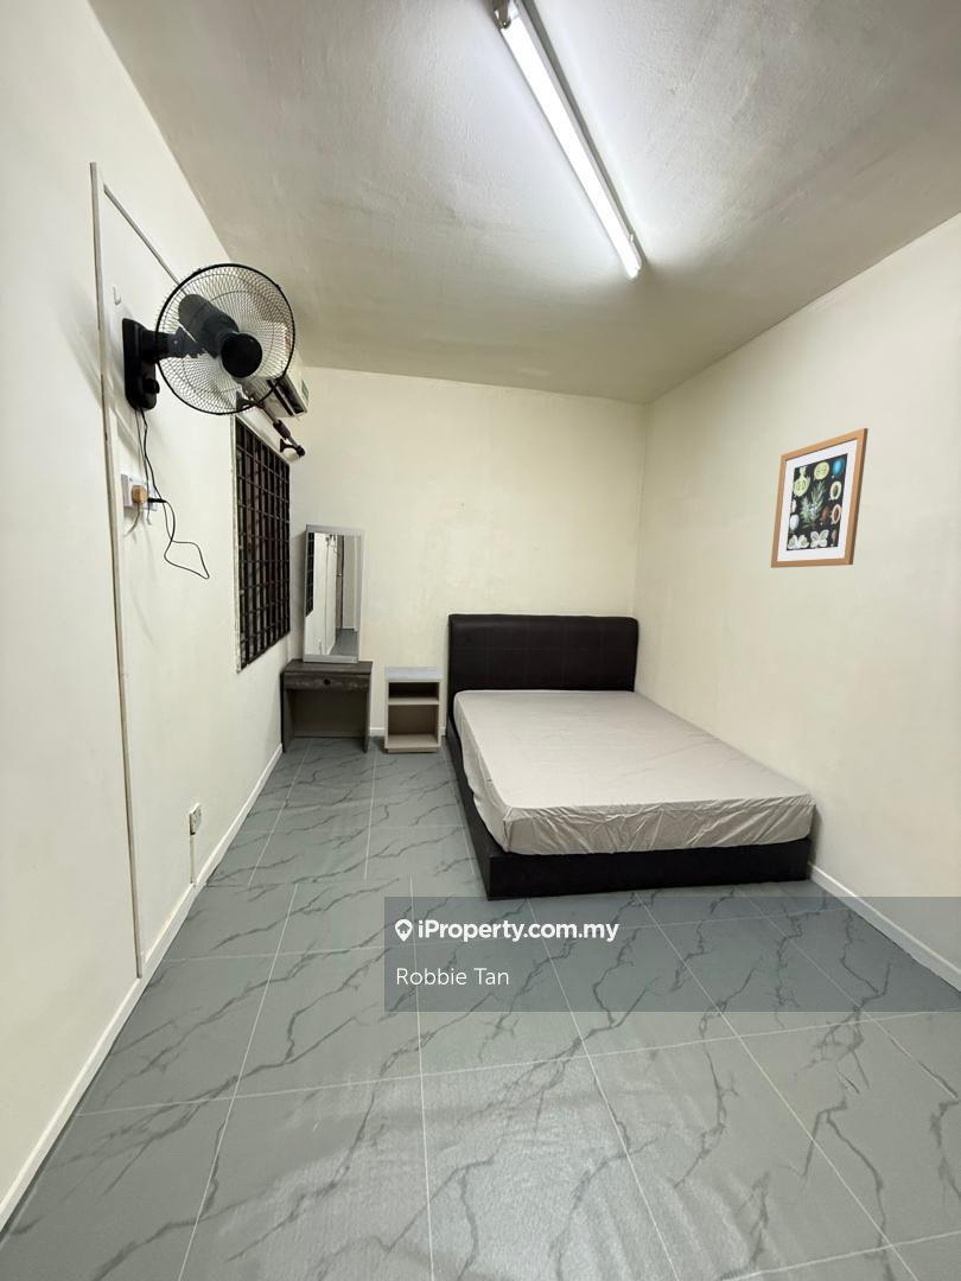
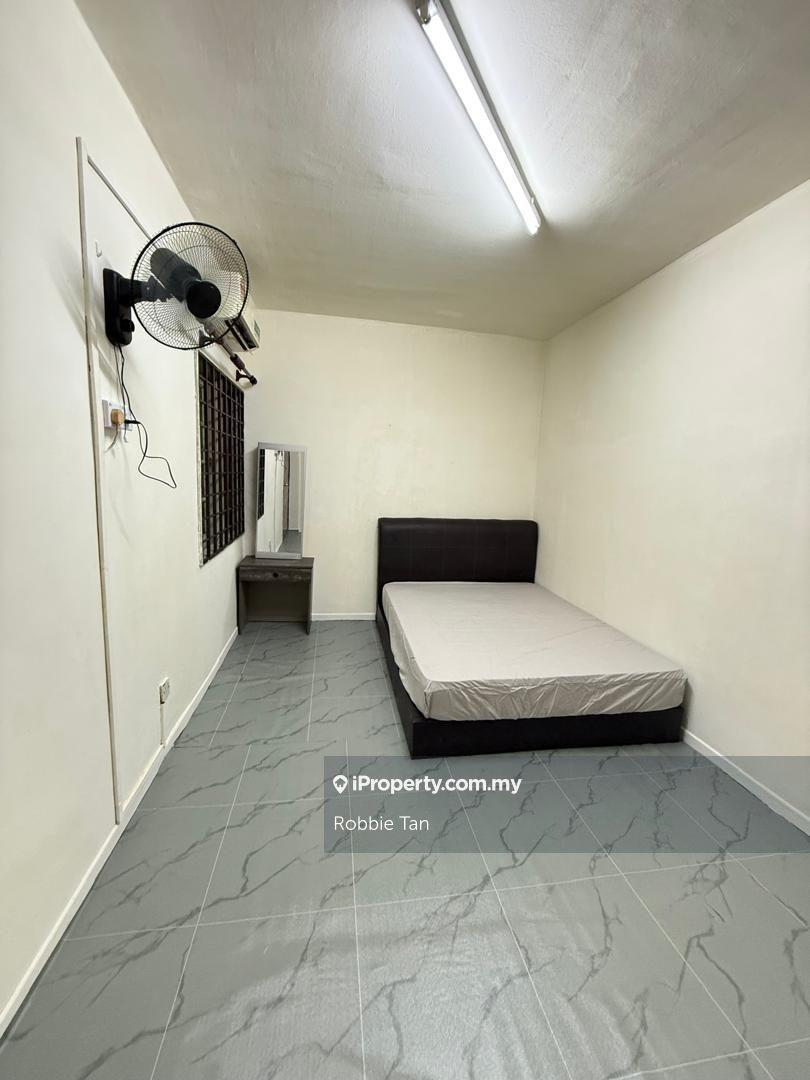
- wall art [770,427,870,569]
- nightstand [383,665,445,754]
